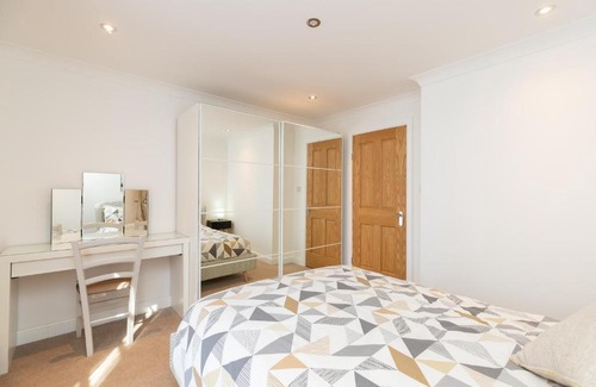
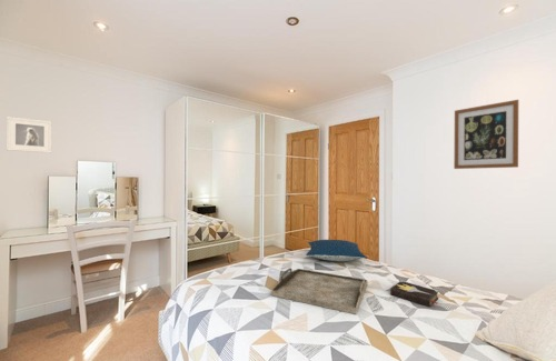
+ serving tray [270,267,369,315]
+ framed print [6,116,53,154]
+ pillow [306,239,368,262]
+ hardback book [389,279,439,309]
+ wall art [453,99,519,170]
